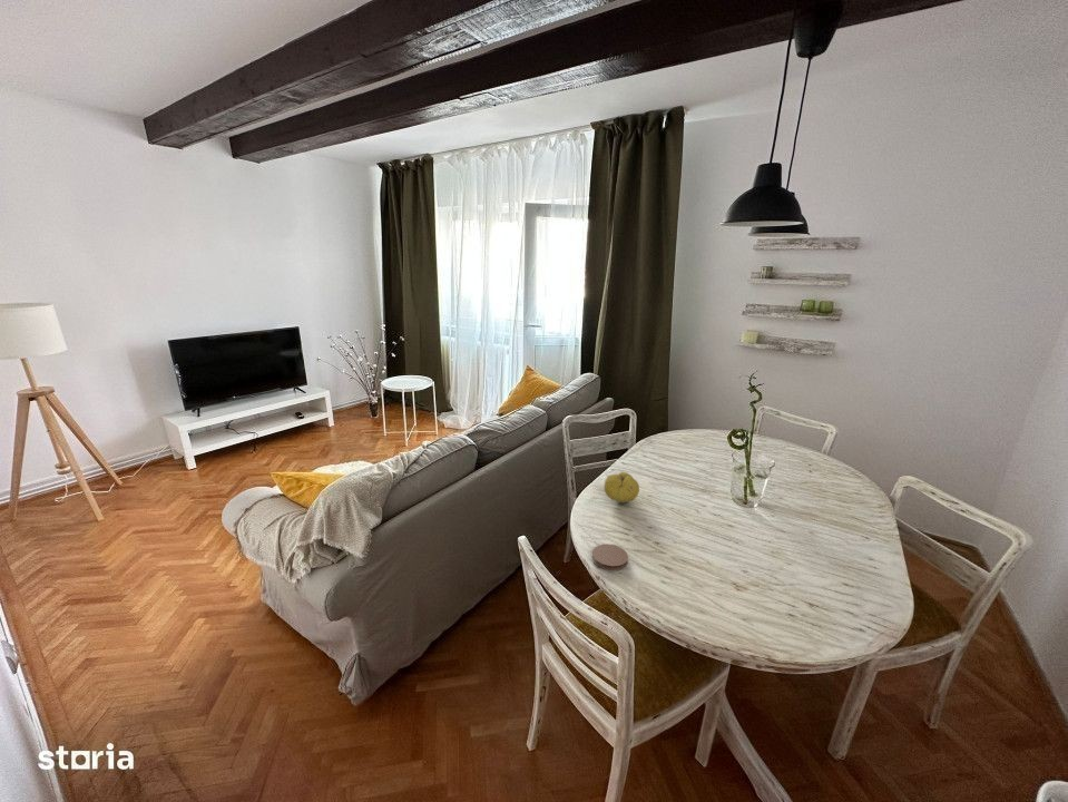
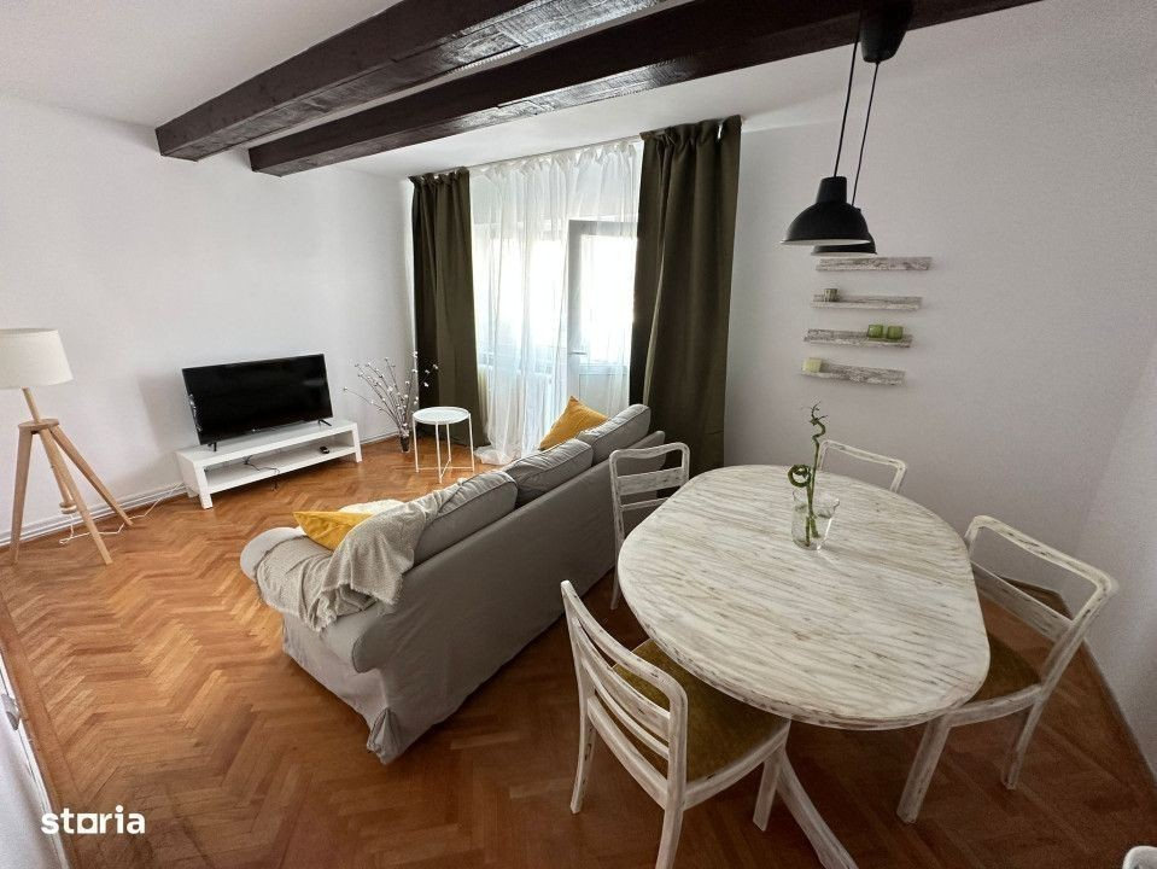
- fruit [604,471,640,503]
- coaster [591,542,629,571]
